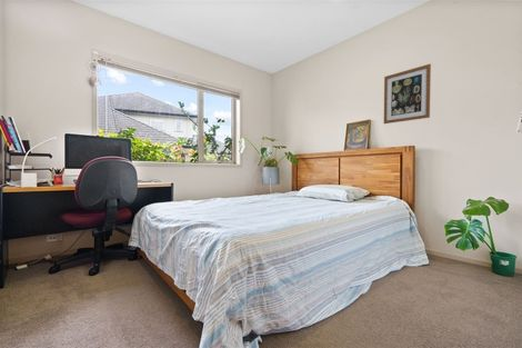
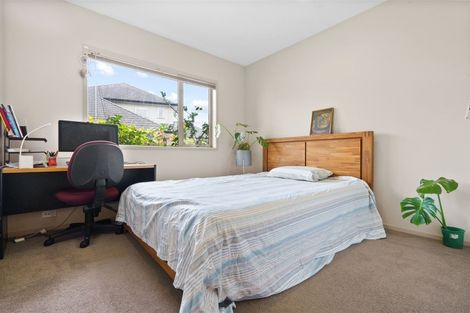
- wall art [383,62,432,125]
